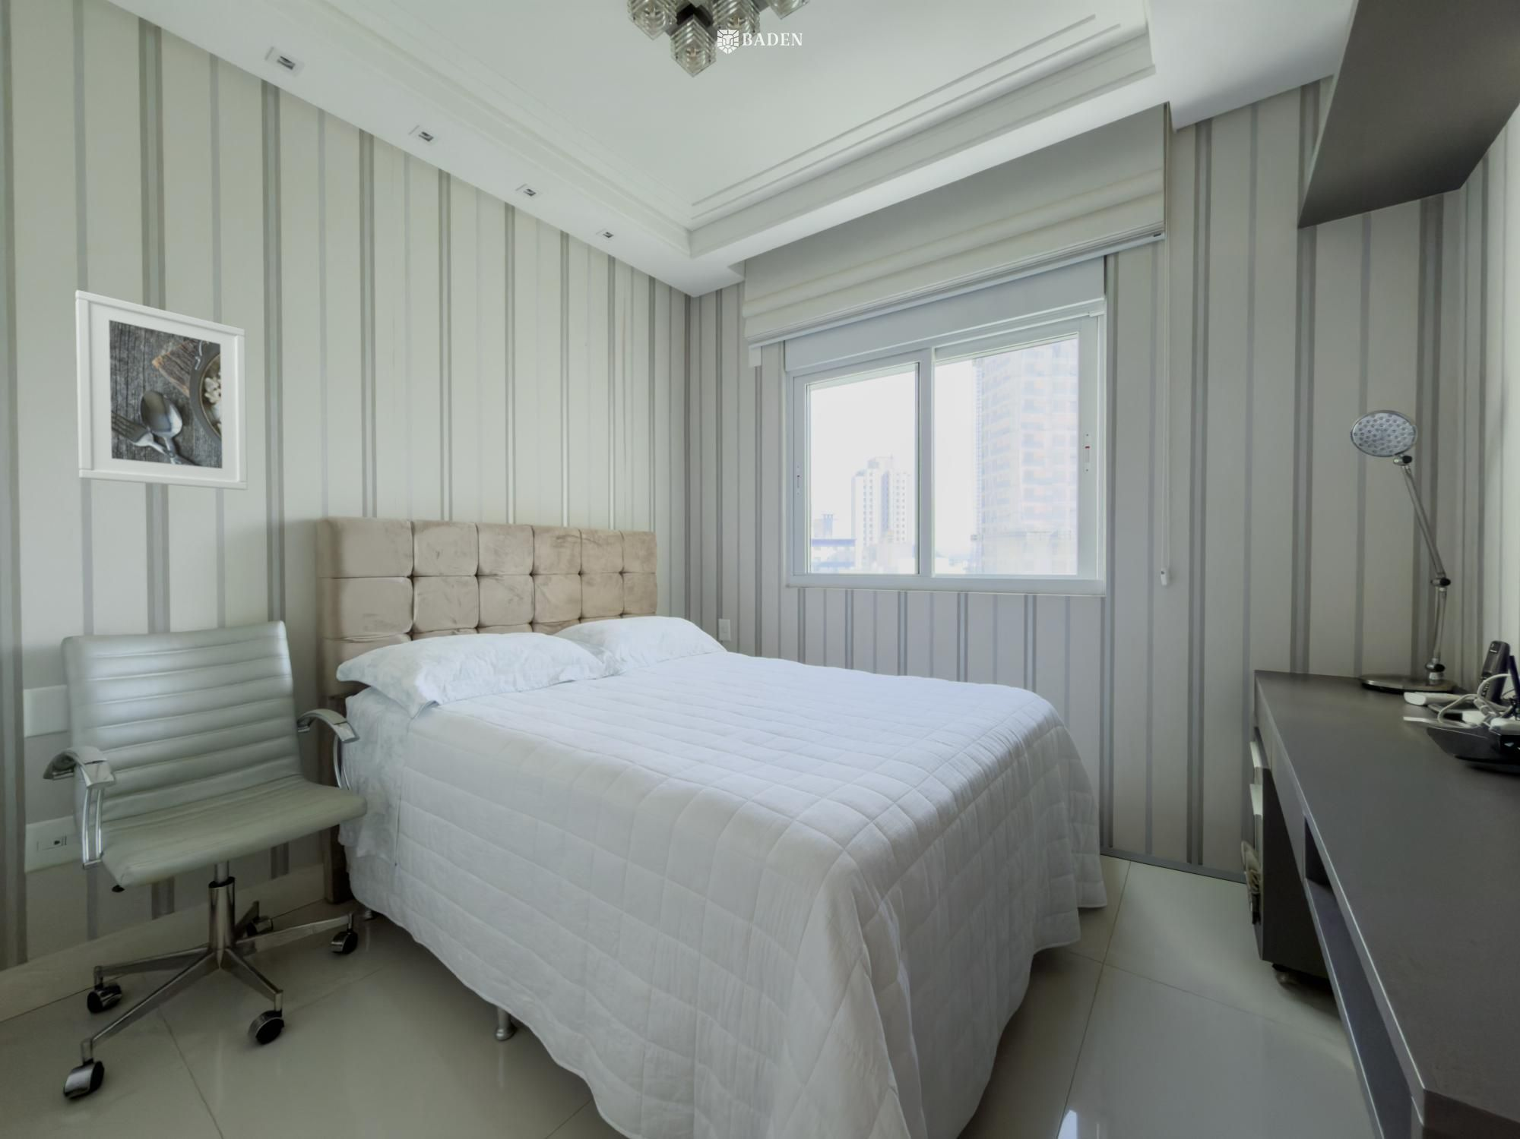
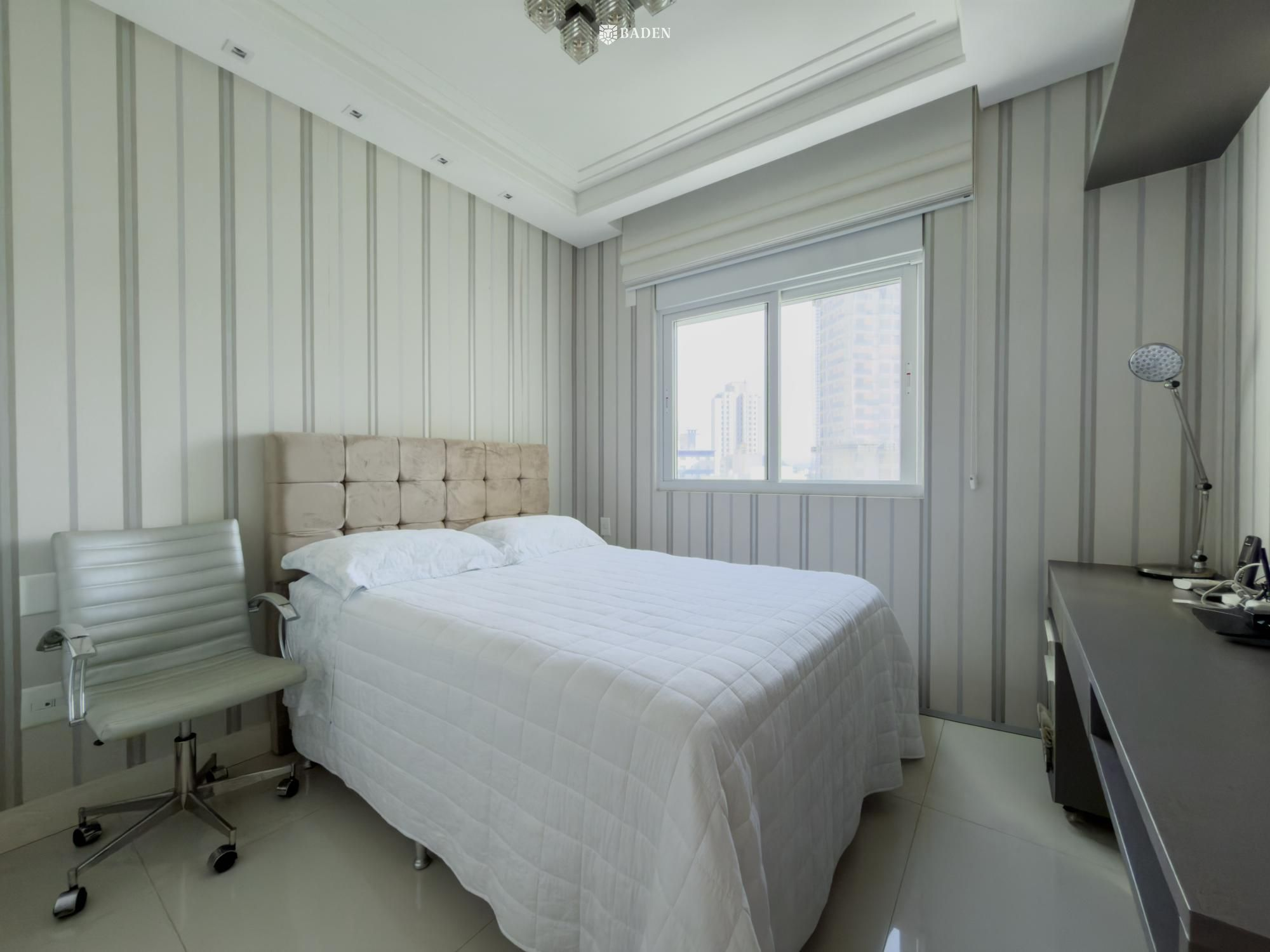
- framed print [74,290,249,492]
